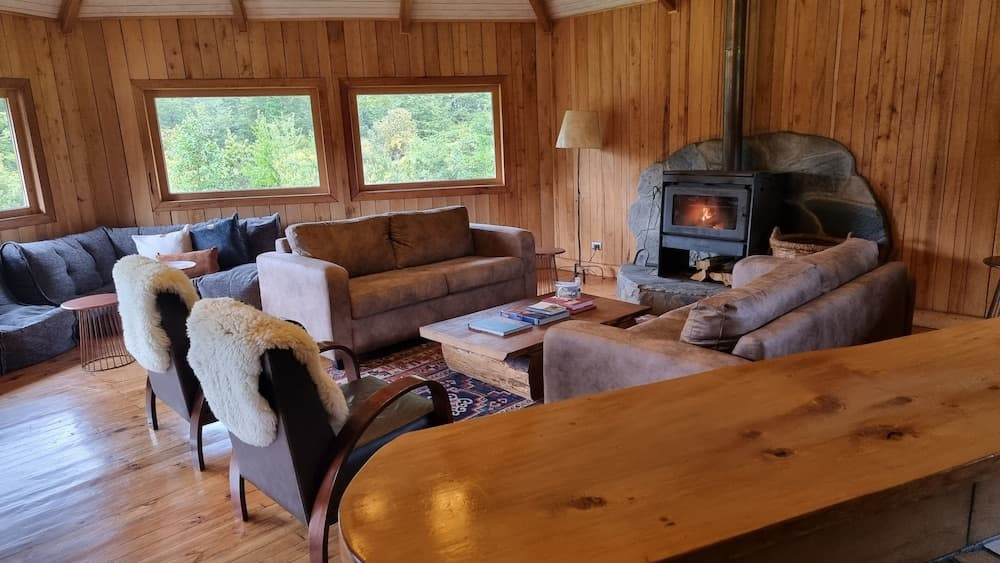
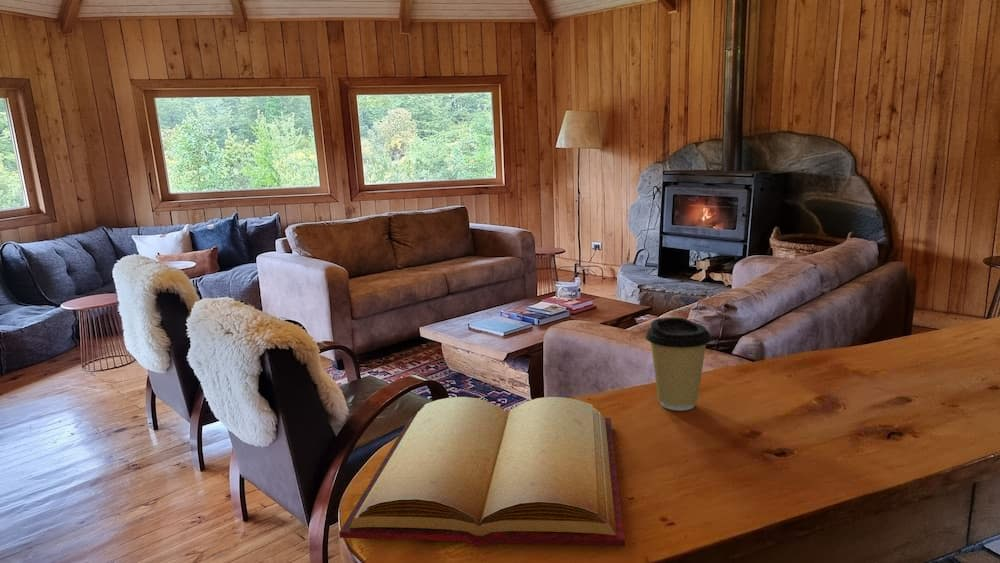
+ bible [338,396,626,547]
+ coffee cup [645,316,712,412]
